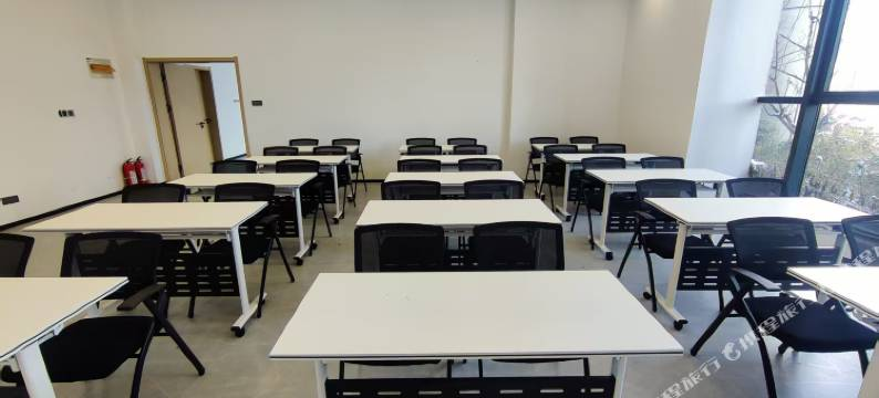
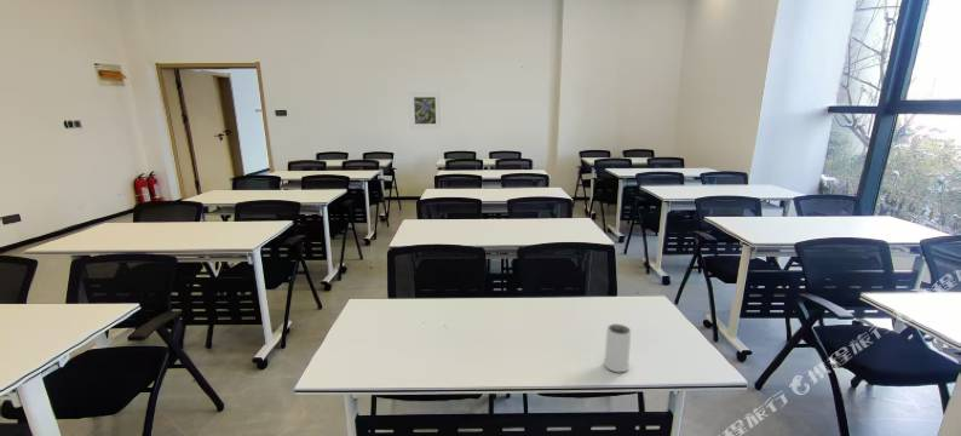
+ mug [603,322,633,373]
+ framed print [408,91,442,130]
